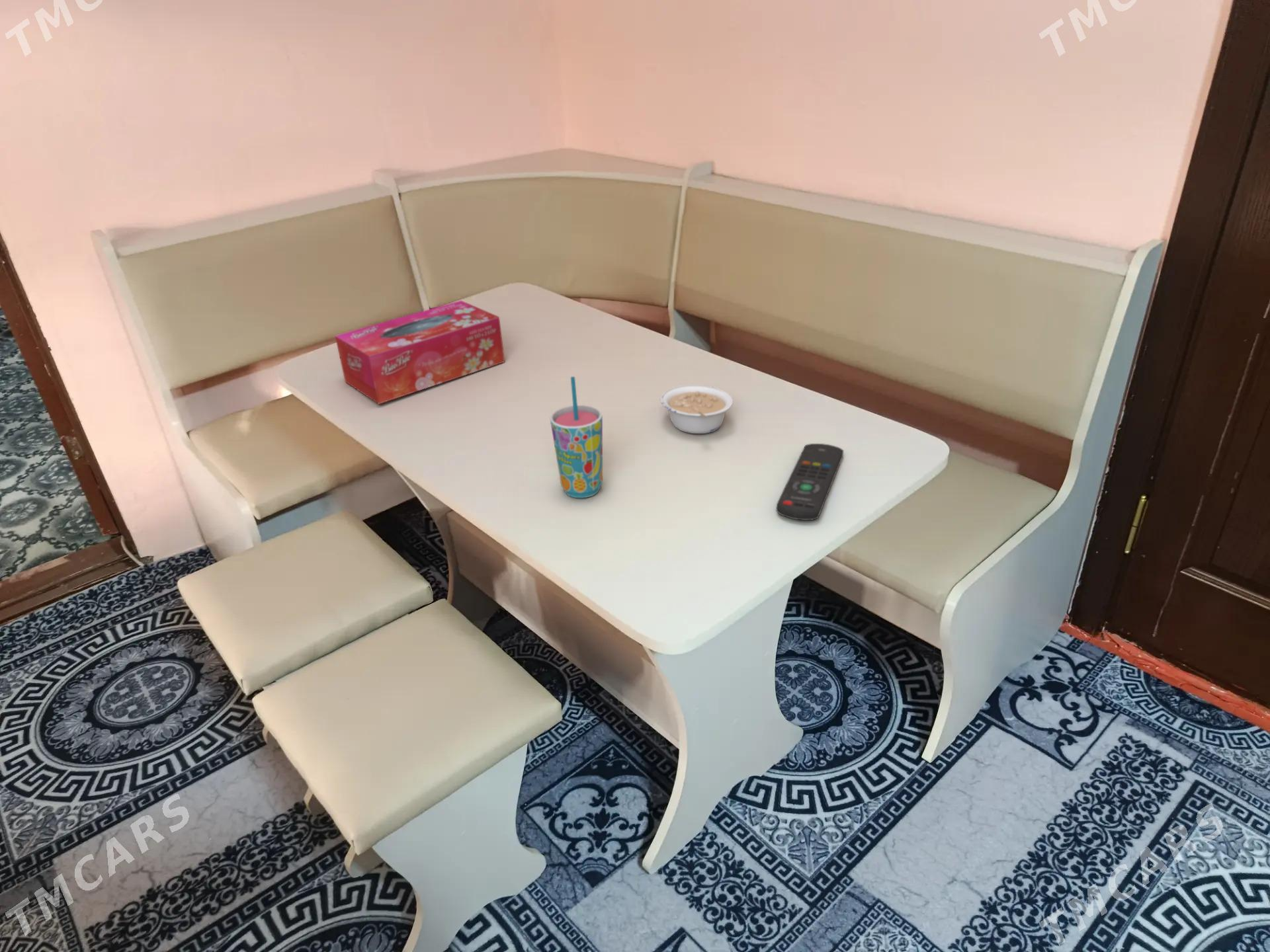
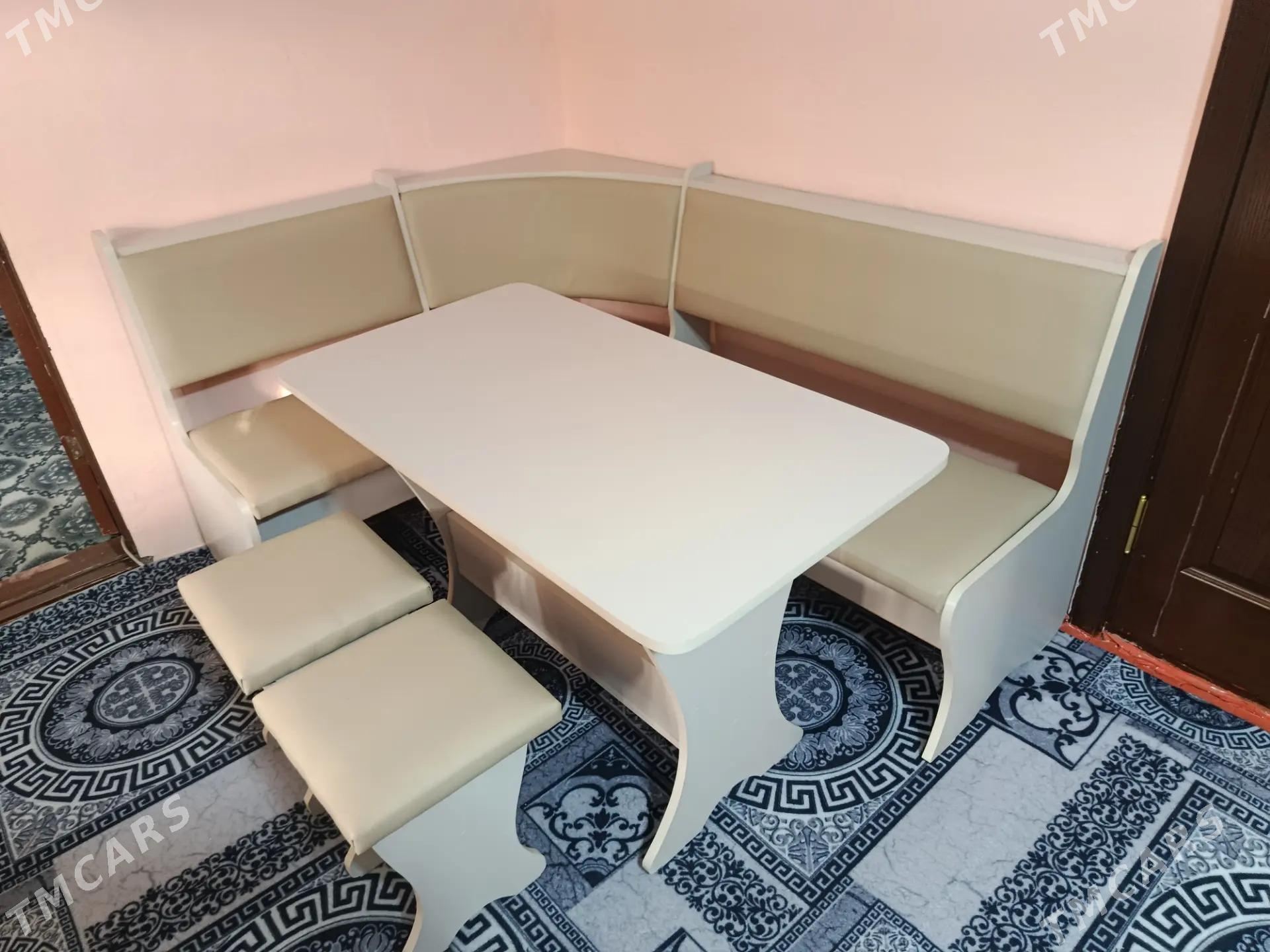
- remote control [776,443,844,521]
- cup [550,376,603,498]
- tissue box [334,299,505,405]
- legume [660,384,734,434]
